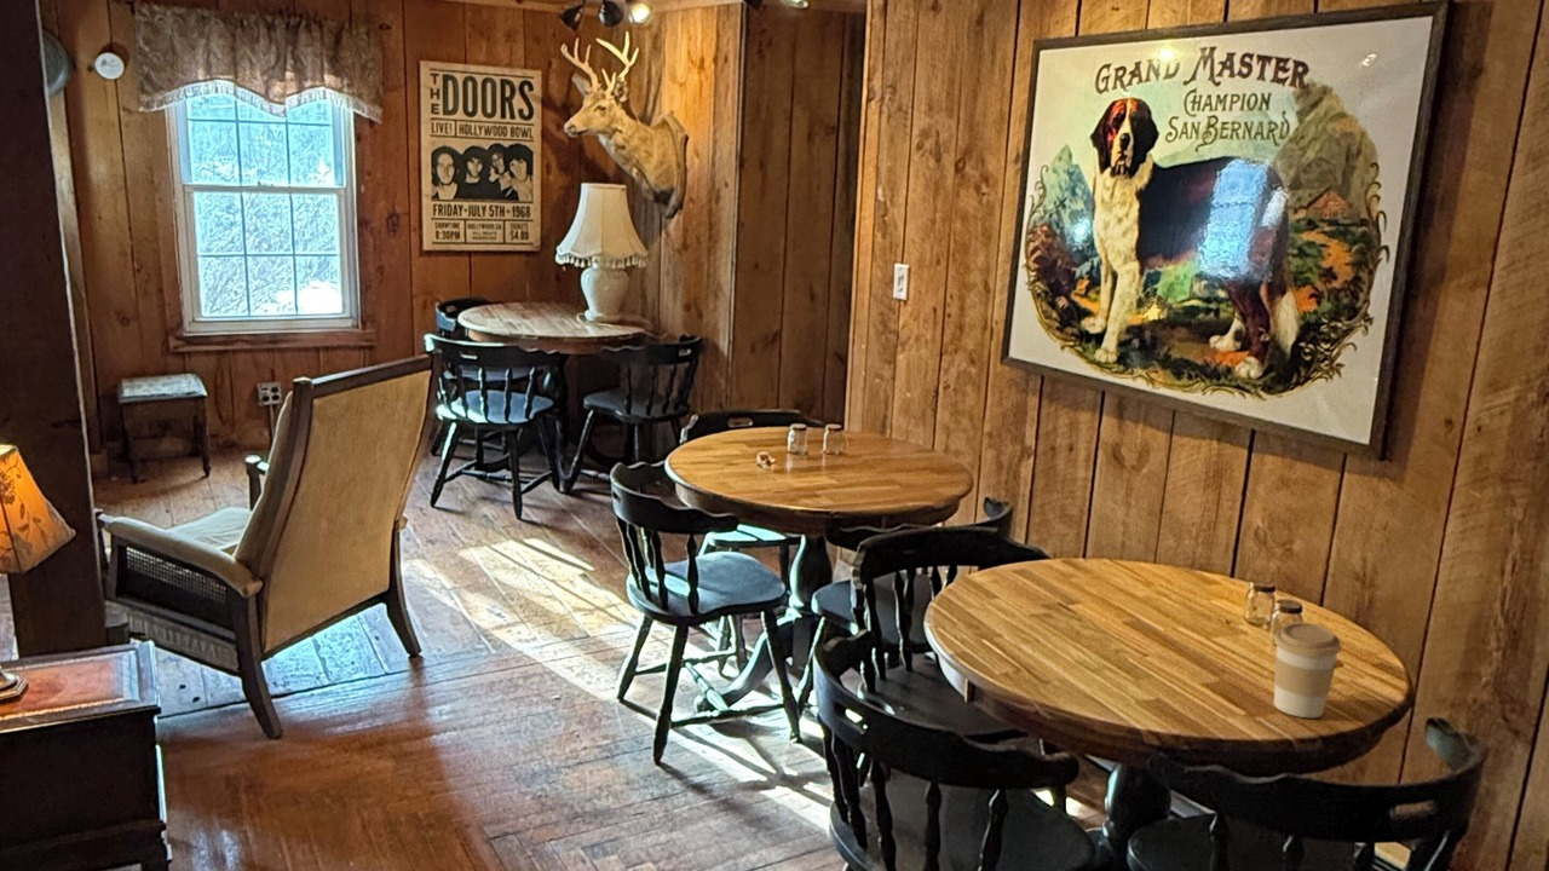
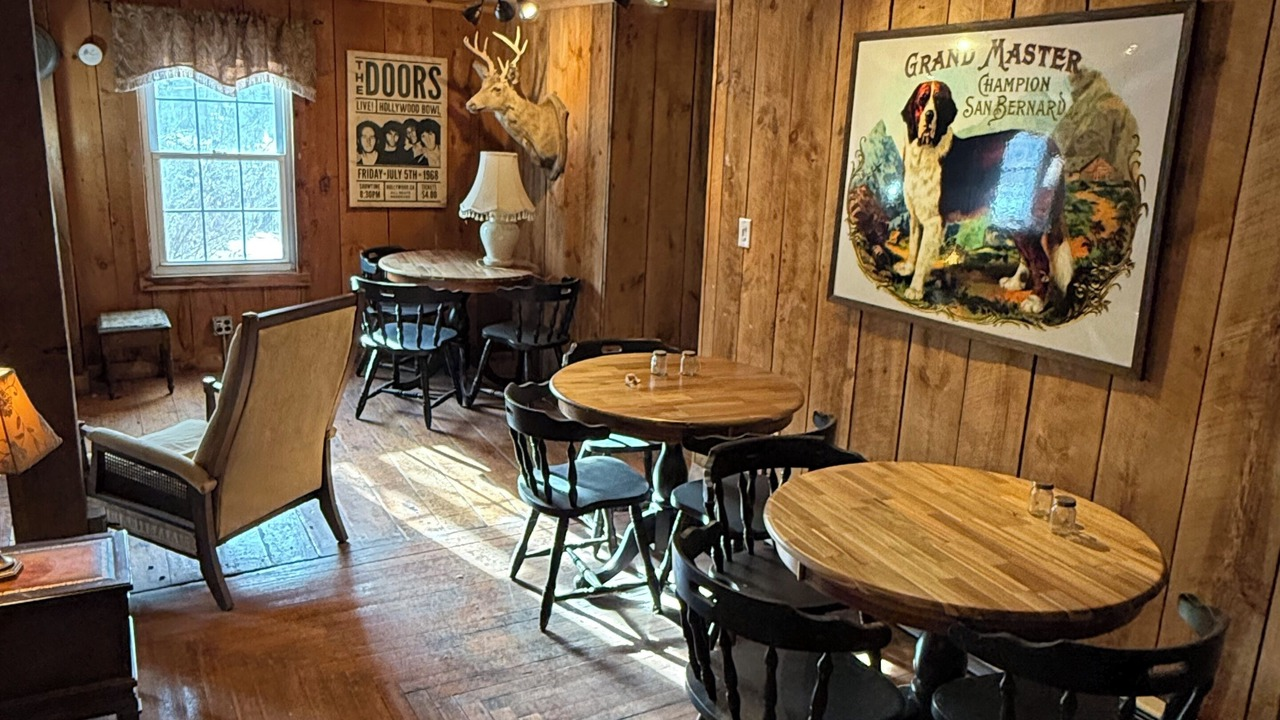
- coffee cup [1273,622,1342,719]
